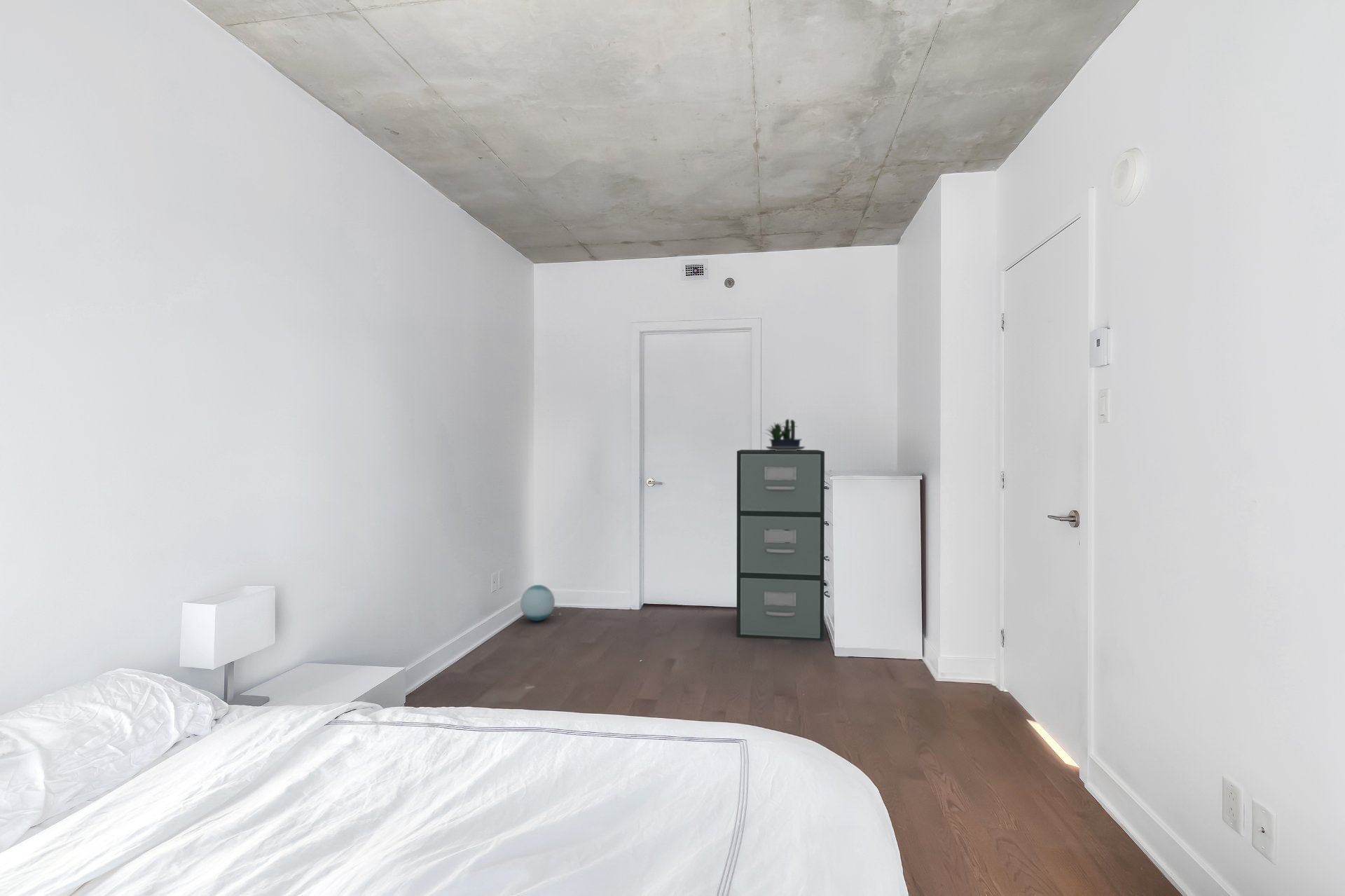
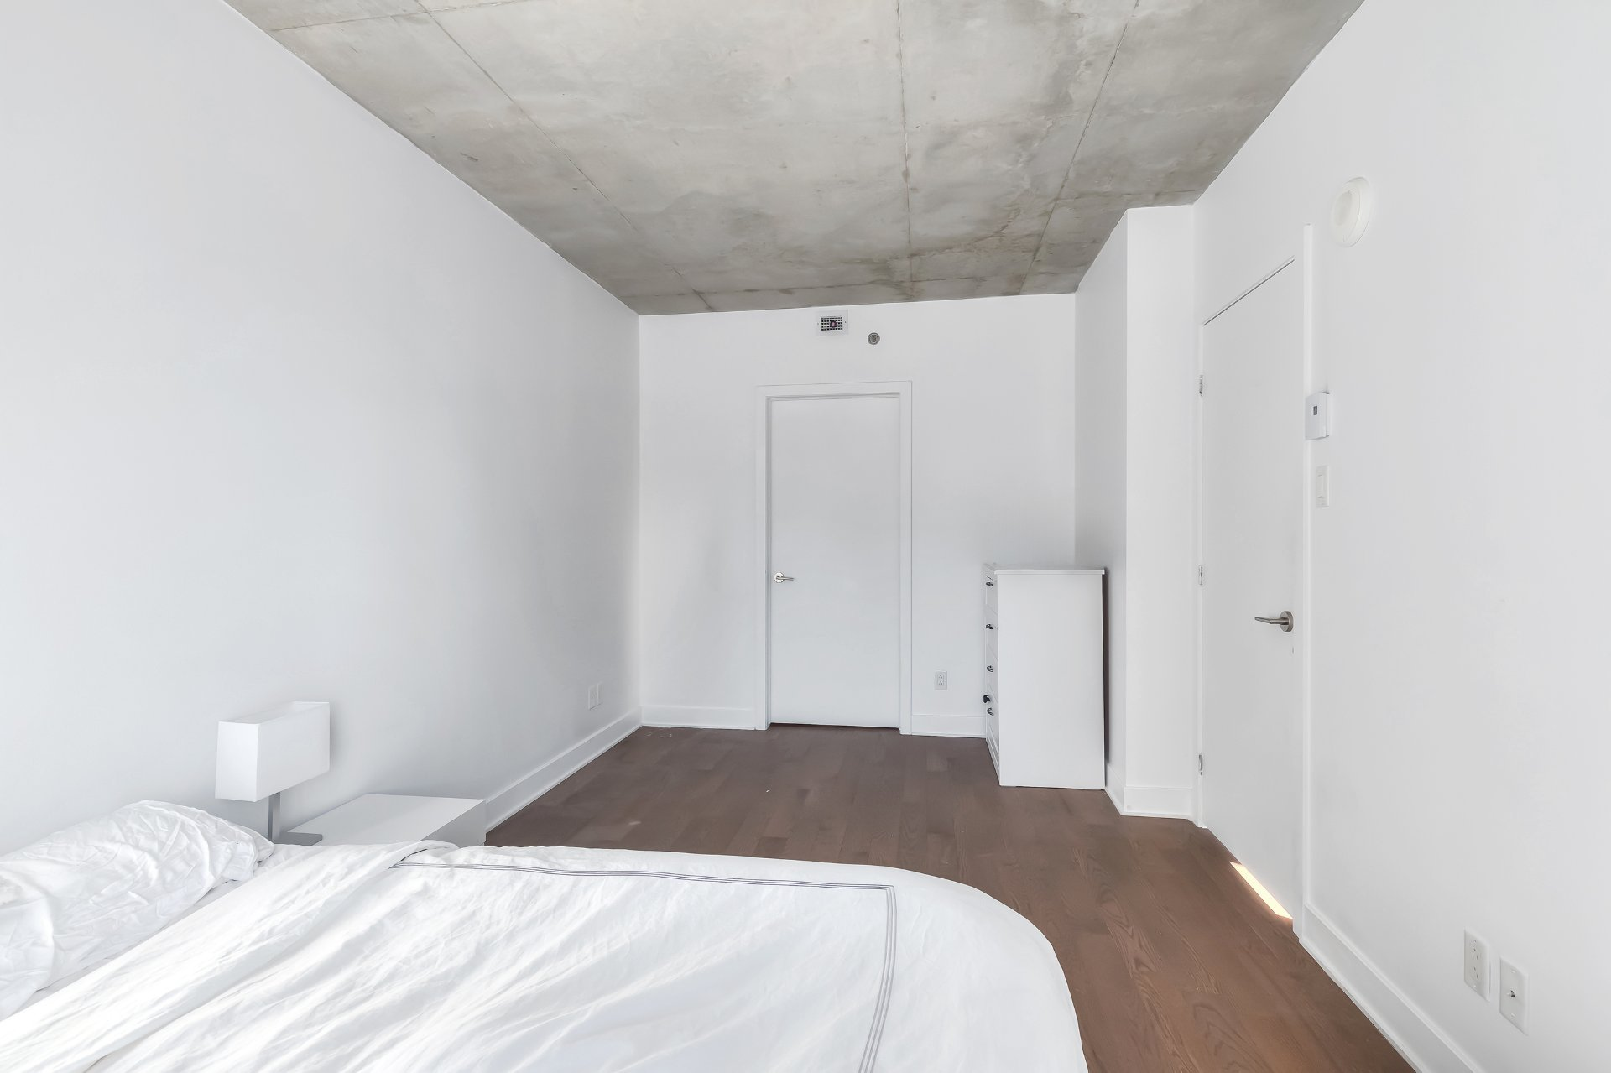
- potted plant [763,418,806,450]
- filing cabinet [736,449,825,642]
- ball [520,584,556,622]
